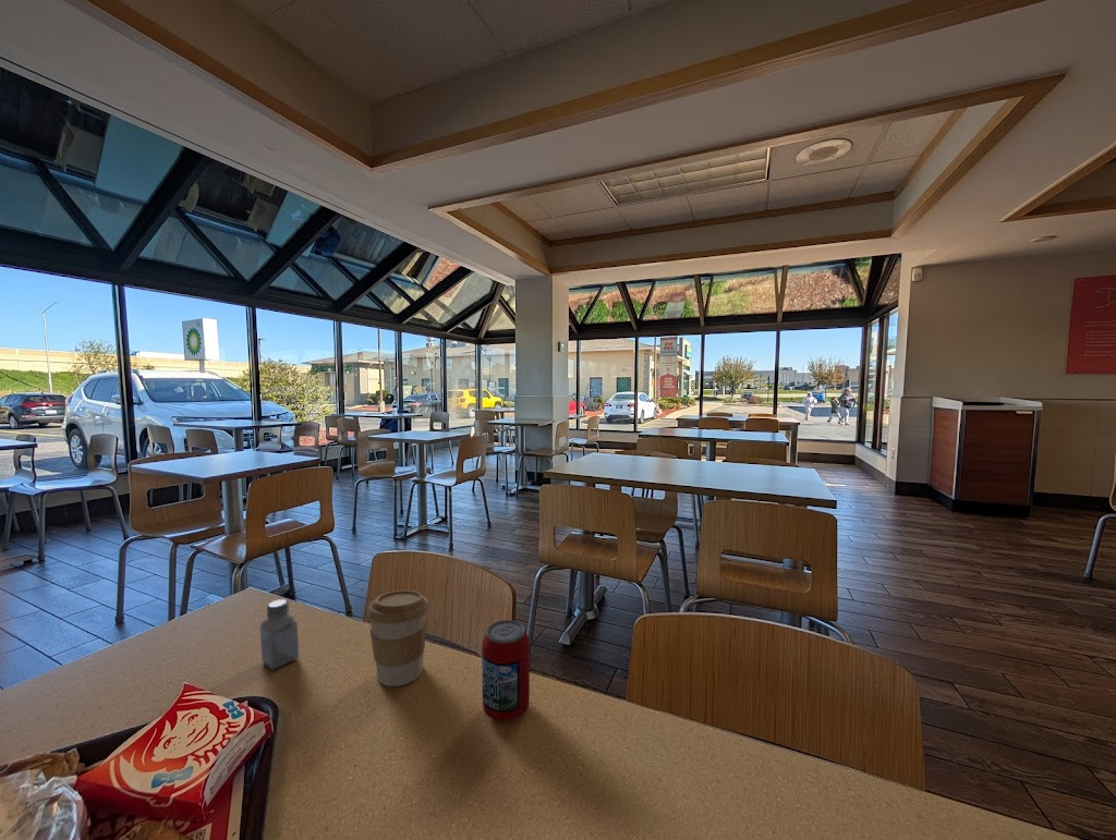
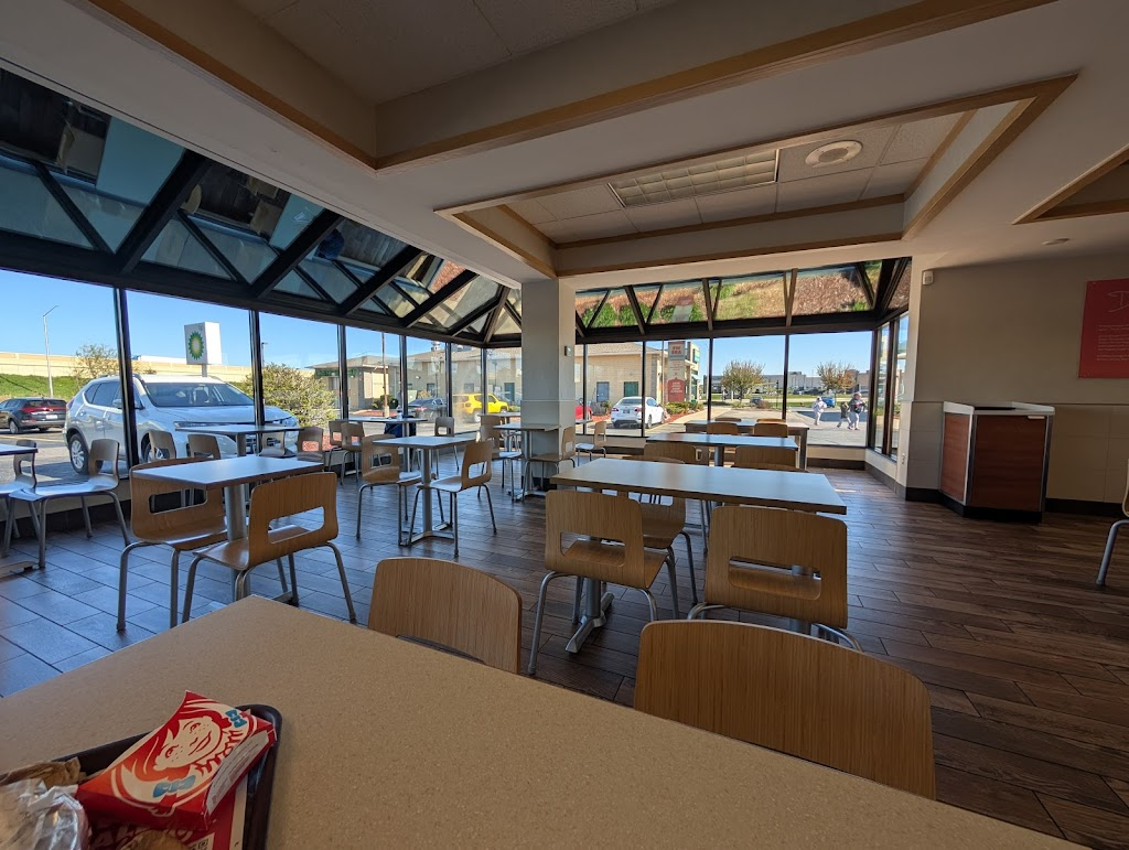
- coffee cup [366,589,430,687]
- saltshaker [259,598,300,671]
- beverage can [481,619,531,722]
